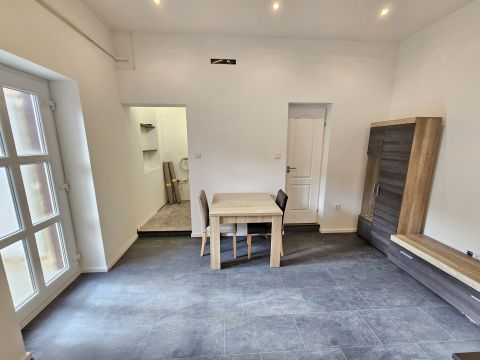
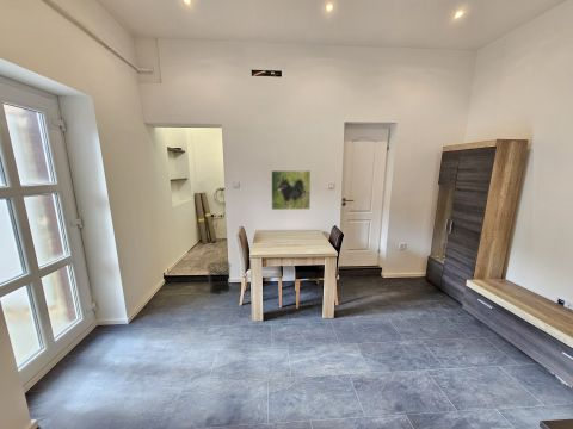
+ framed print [270,169,312,211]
+ waste bin [205,260,232,294]
